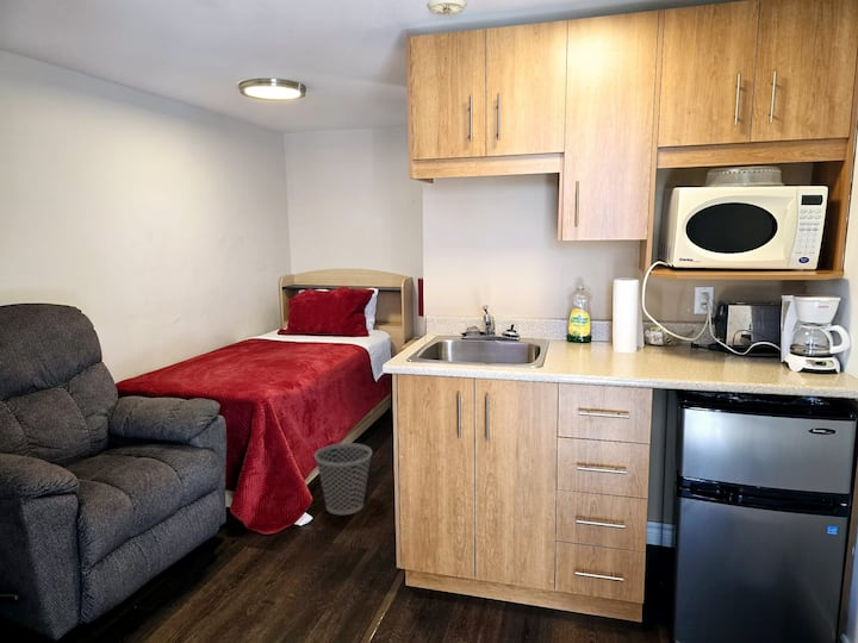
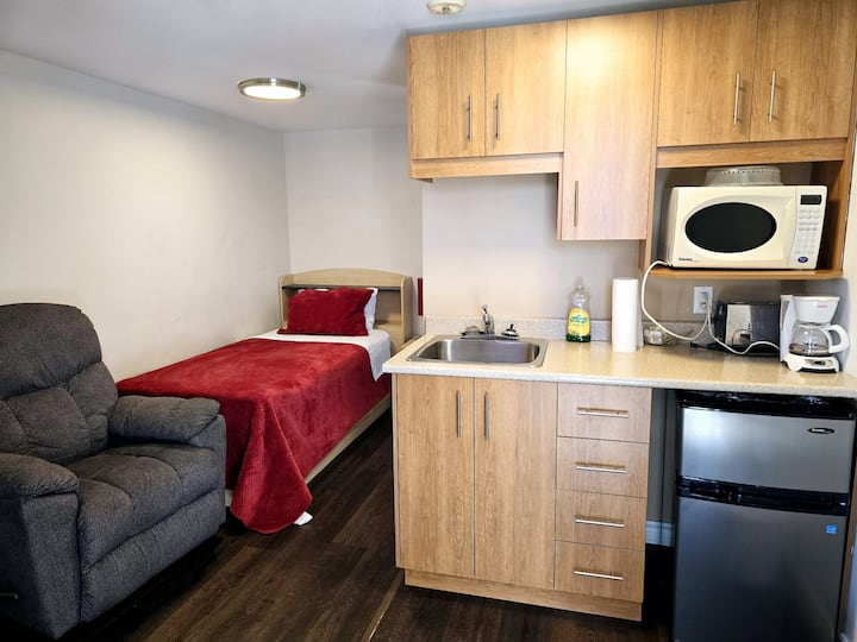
- wastebasket [313,442,373,516]
